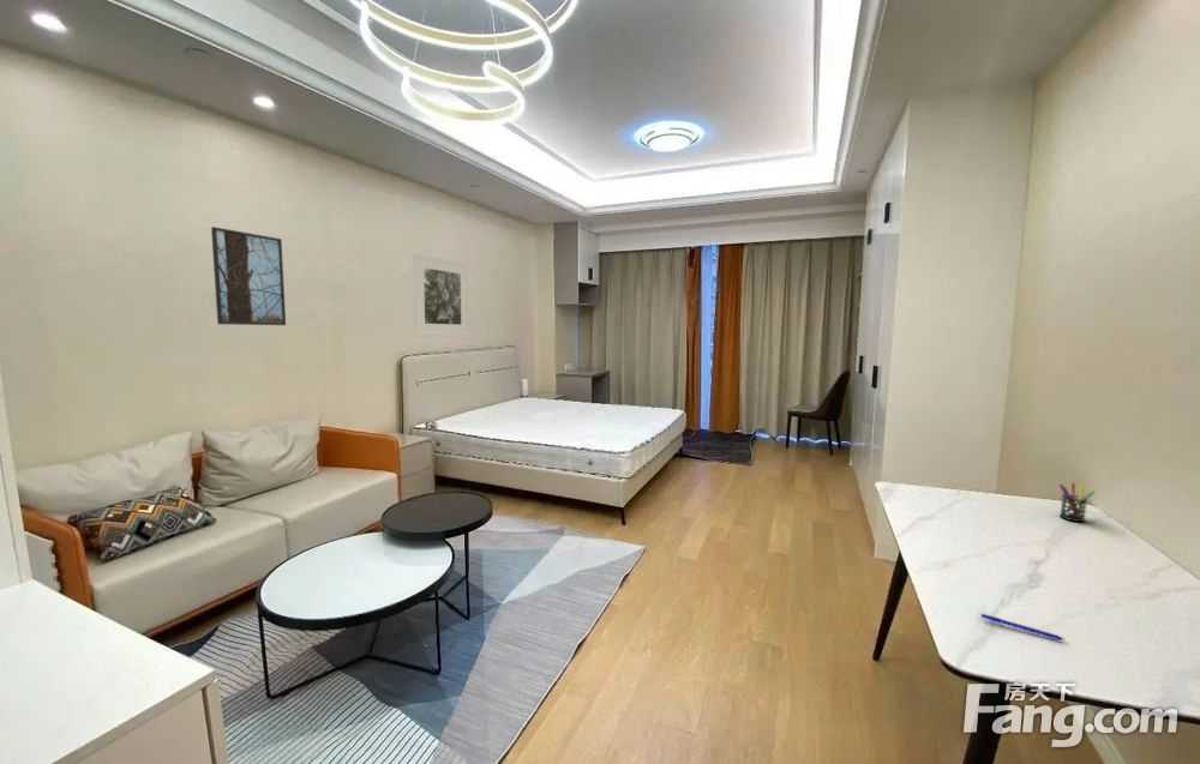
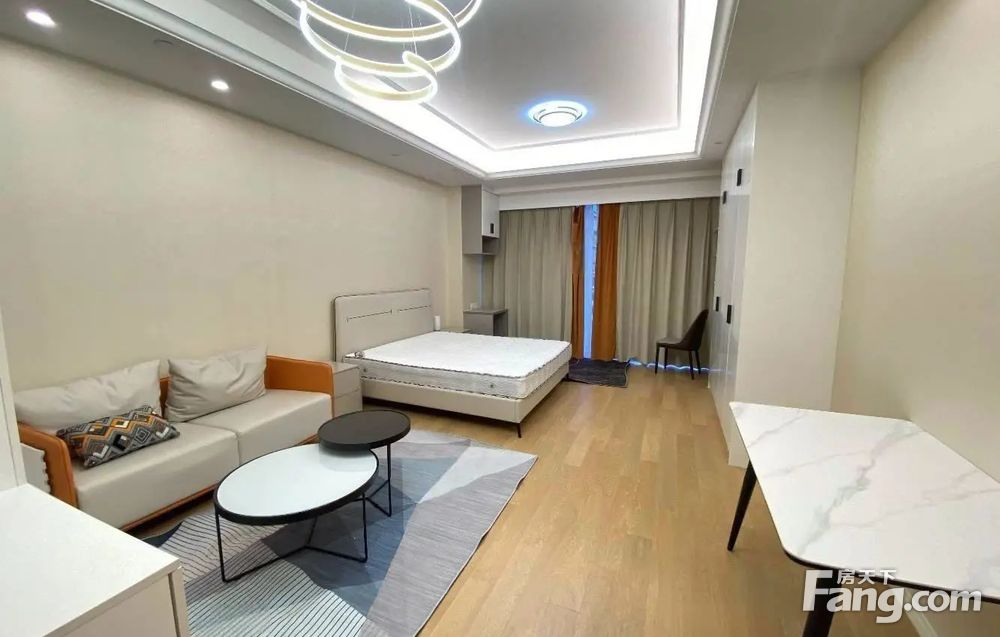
- pen [980,613,1064,640]
- pen holder [1058,482,1097,523]
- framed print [210,225,287,326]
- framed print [412,253,470,336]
